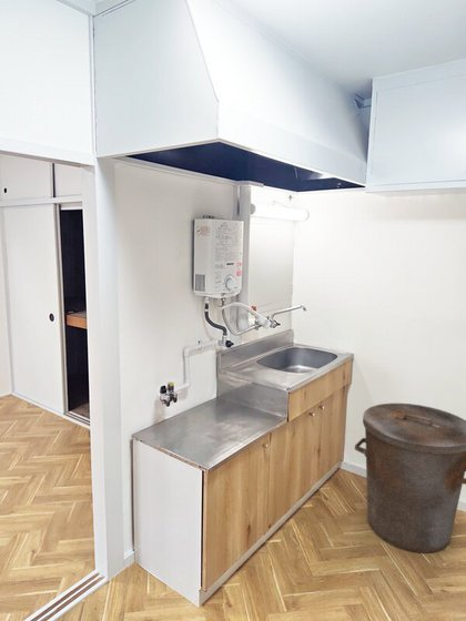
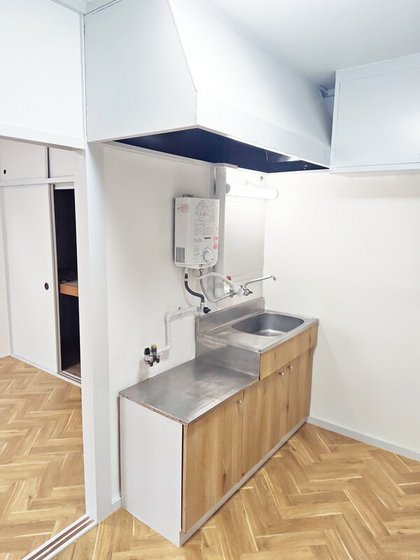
- trash can [354,403,466,554]
